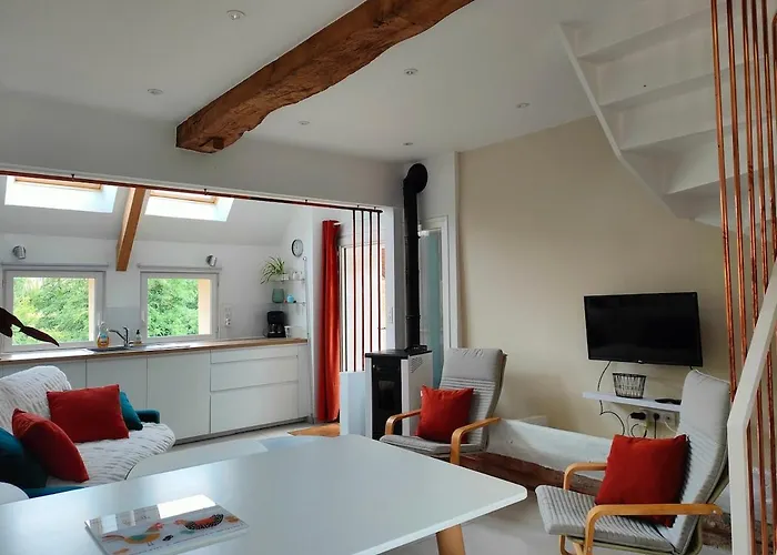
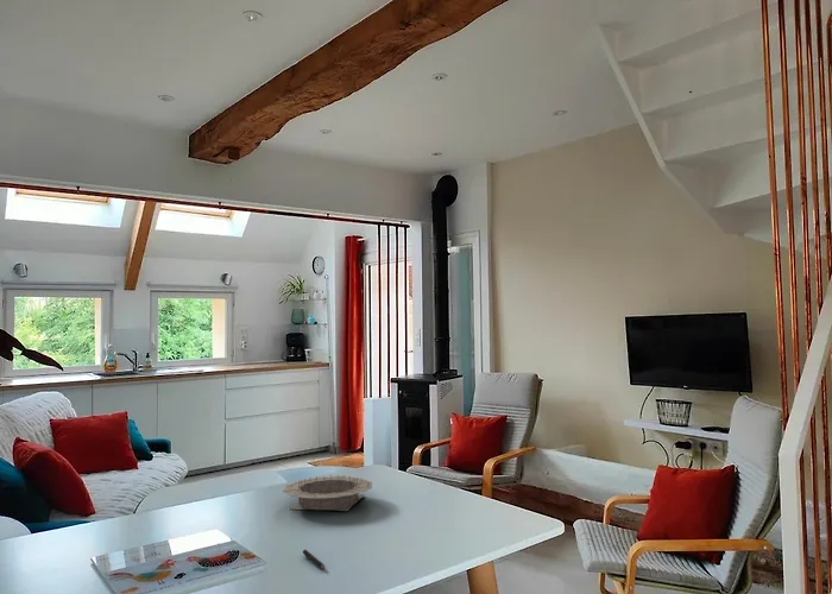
+ bowl [282,474,373,512]
+ pen [302,549,326,570]
